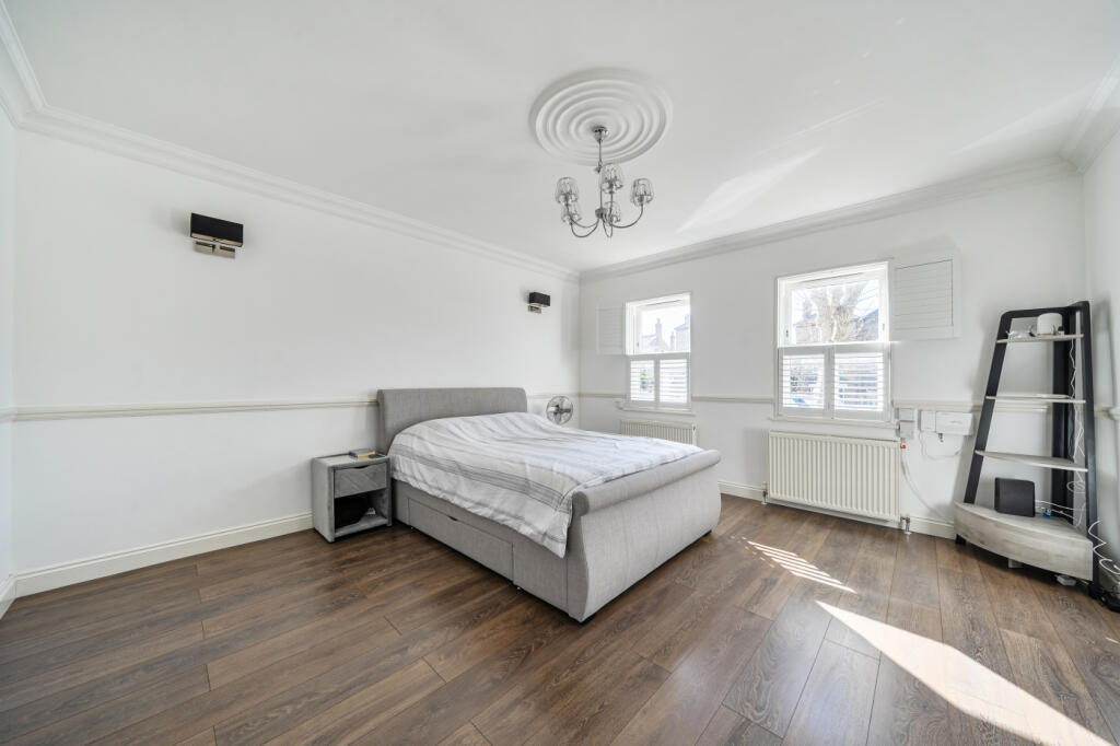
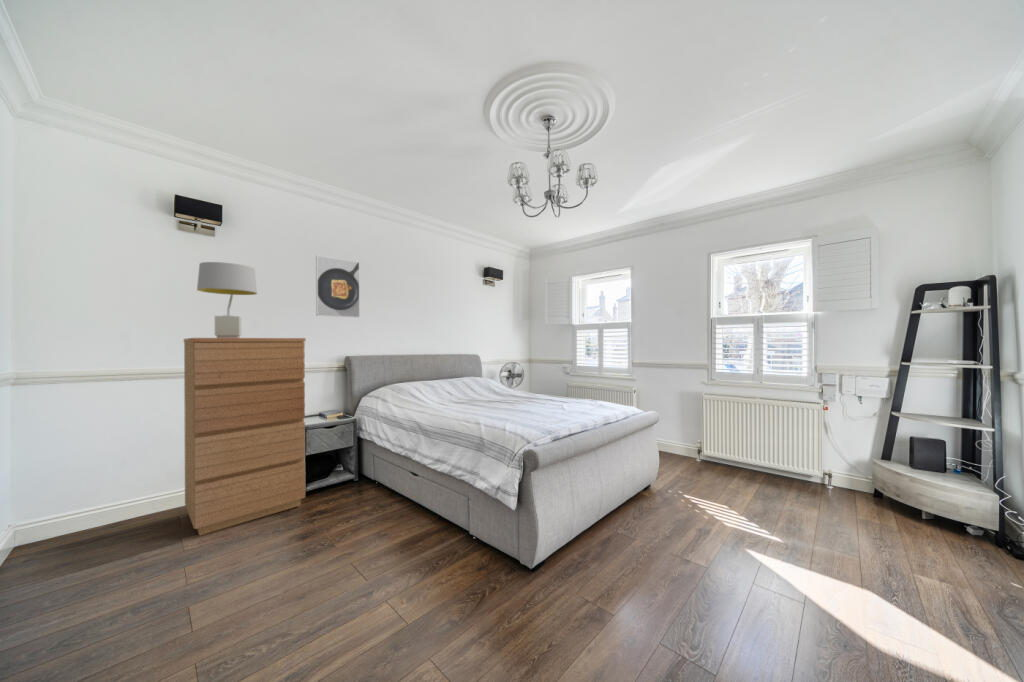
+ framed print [315,255,361,319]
+ table lamp [196,261,258,338]
+ dresser [183,337,306,536]
